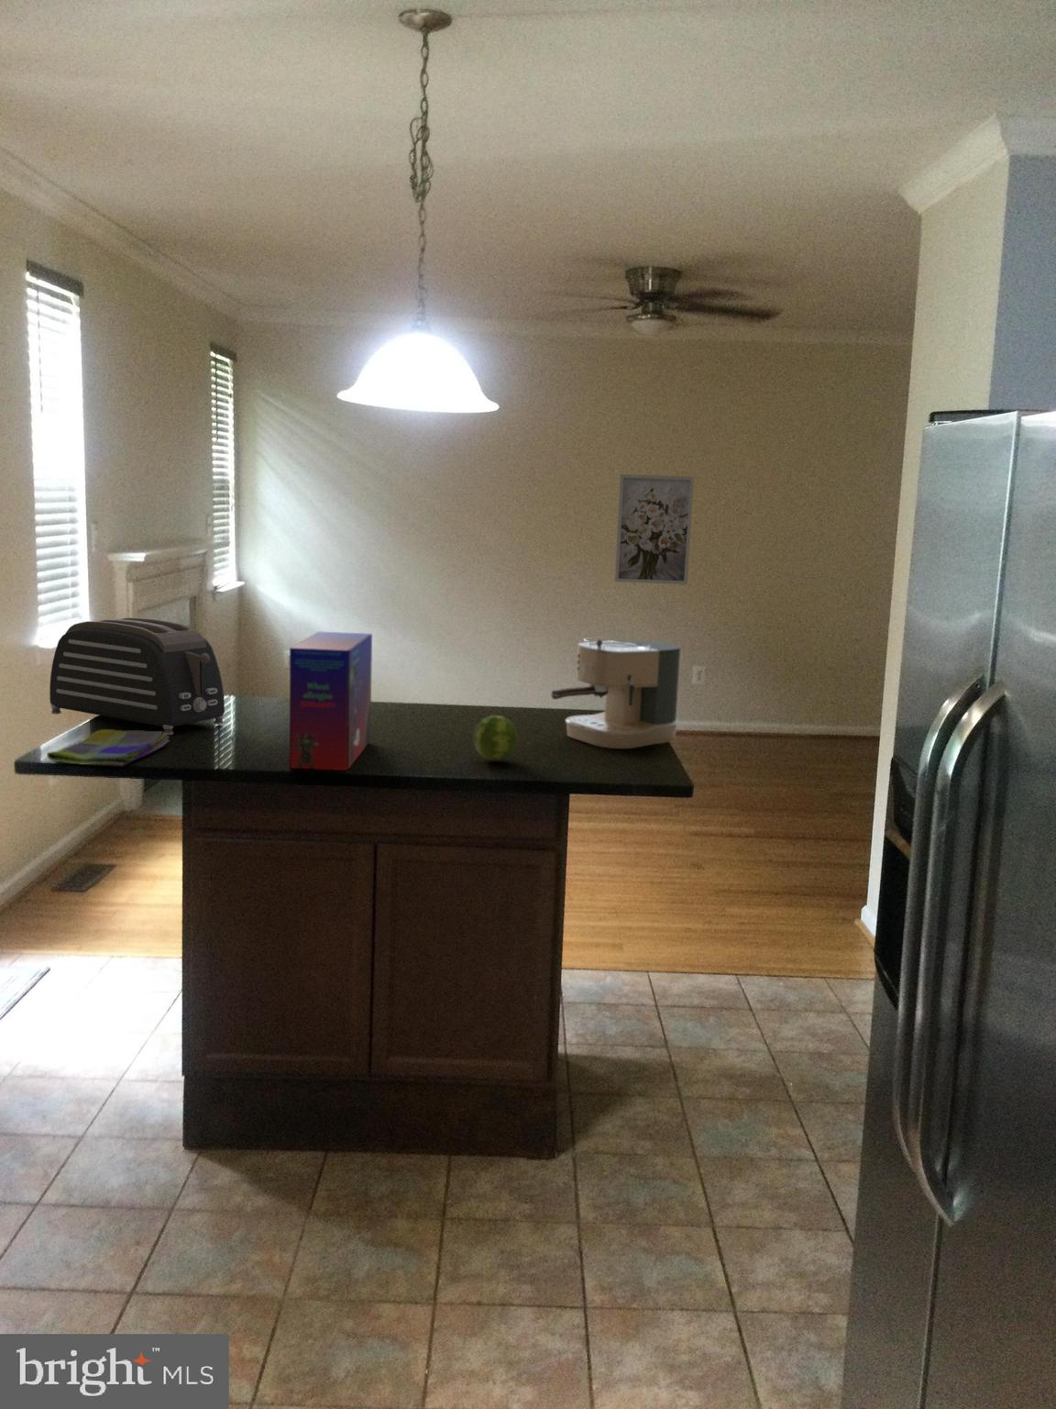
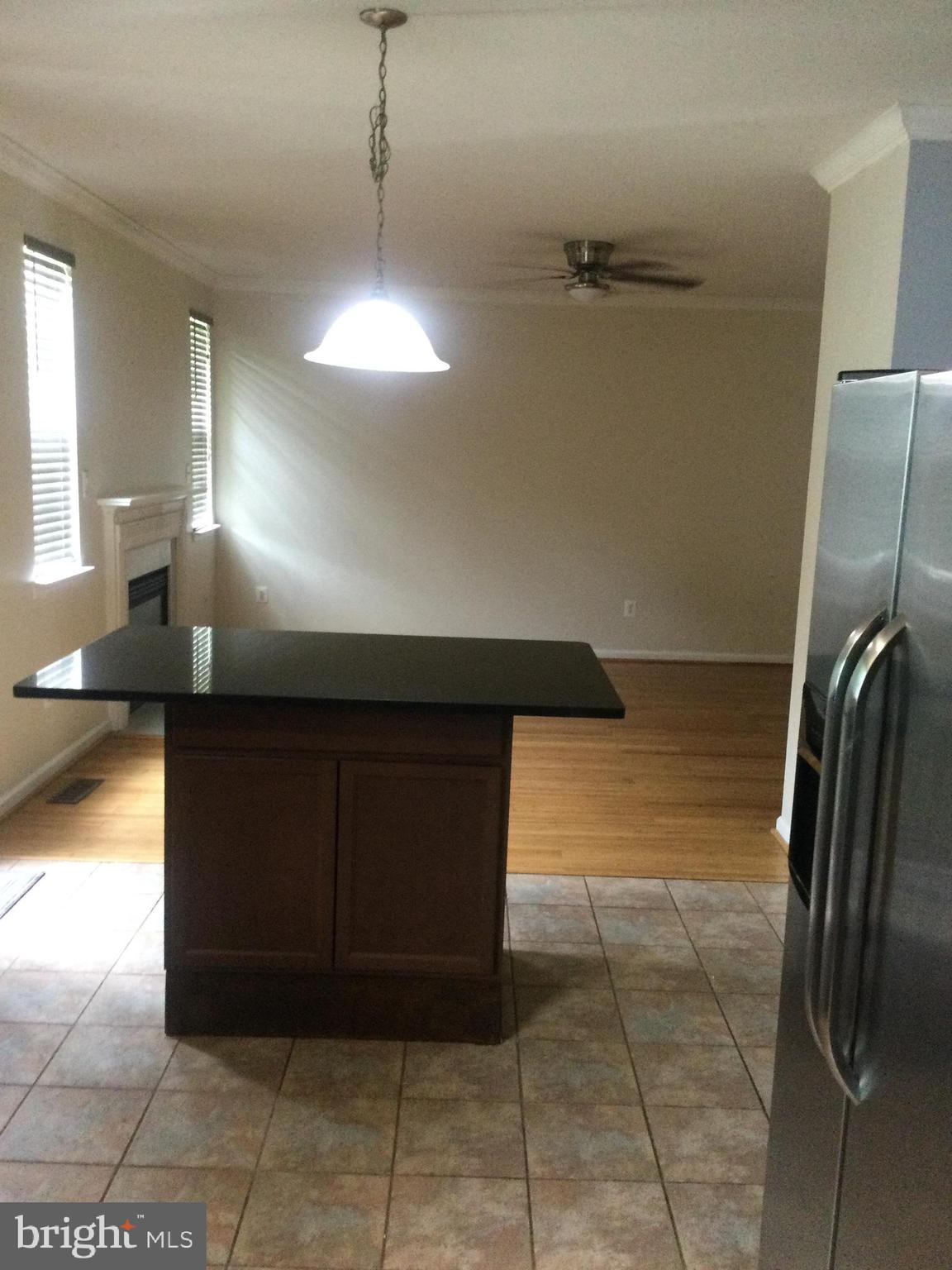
- fruit [473,714,519,761]
- toaster [49,617,225,736]
- dish towel [45,728,171,767]
- coffee maker [550,636,681,750]
- wall art [613,474,694,586]
- cereal box [288,631,373,771]
